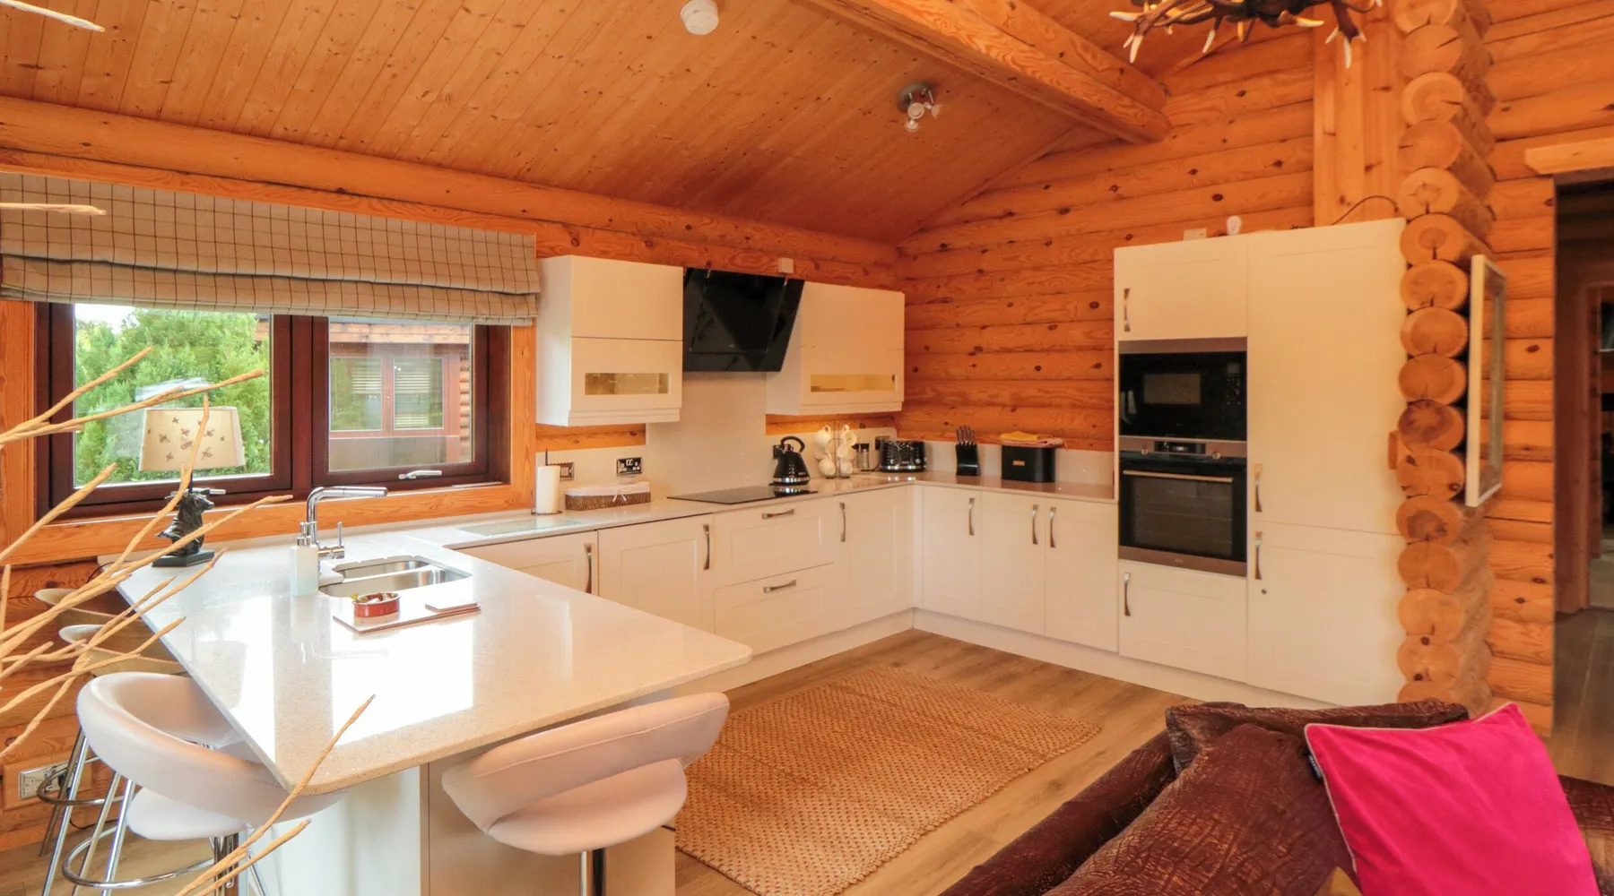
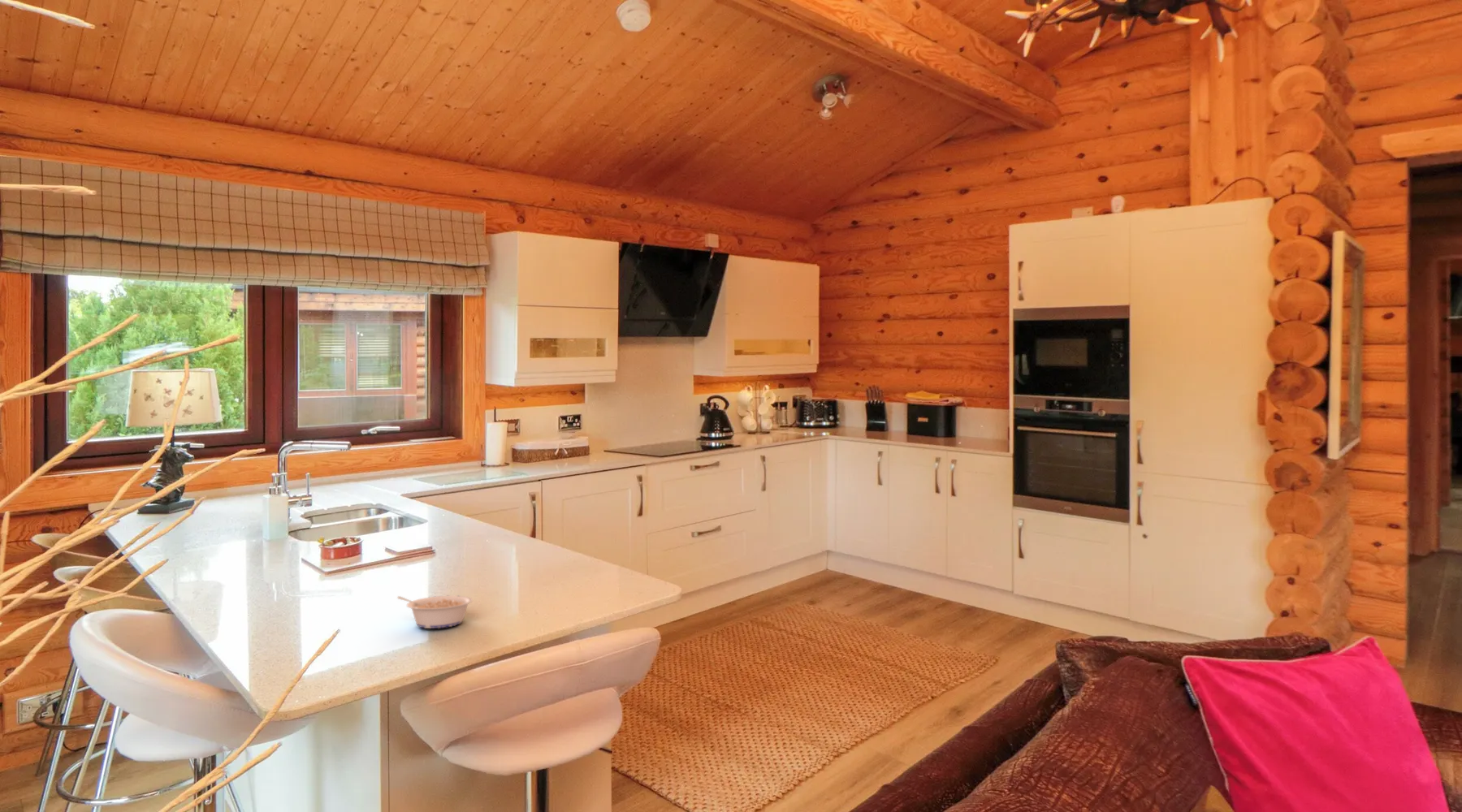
+ legume [396,594,474,629]
